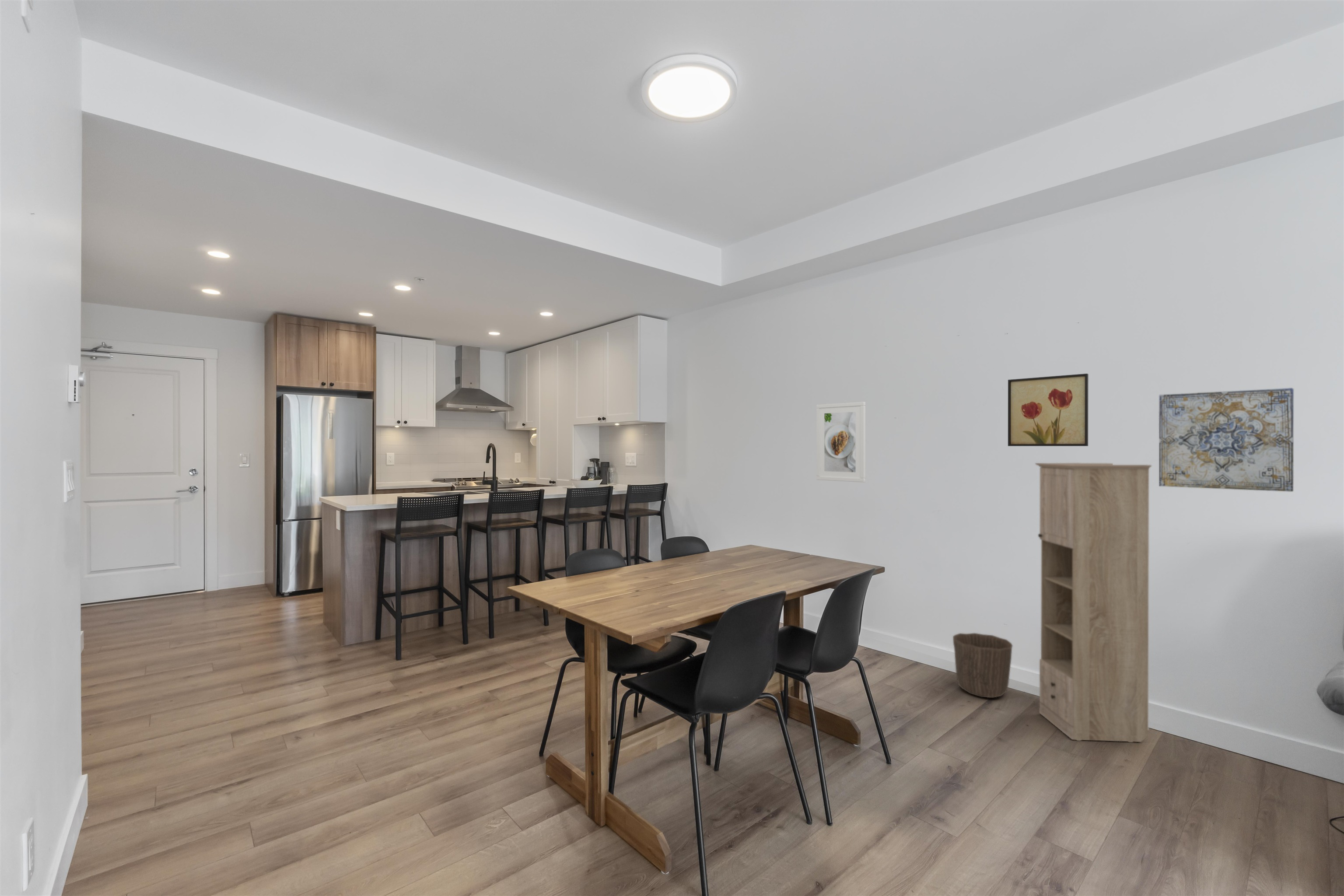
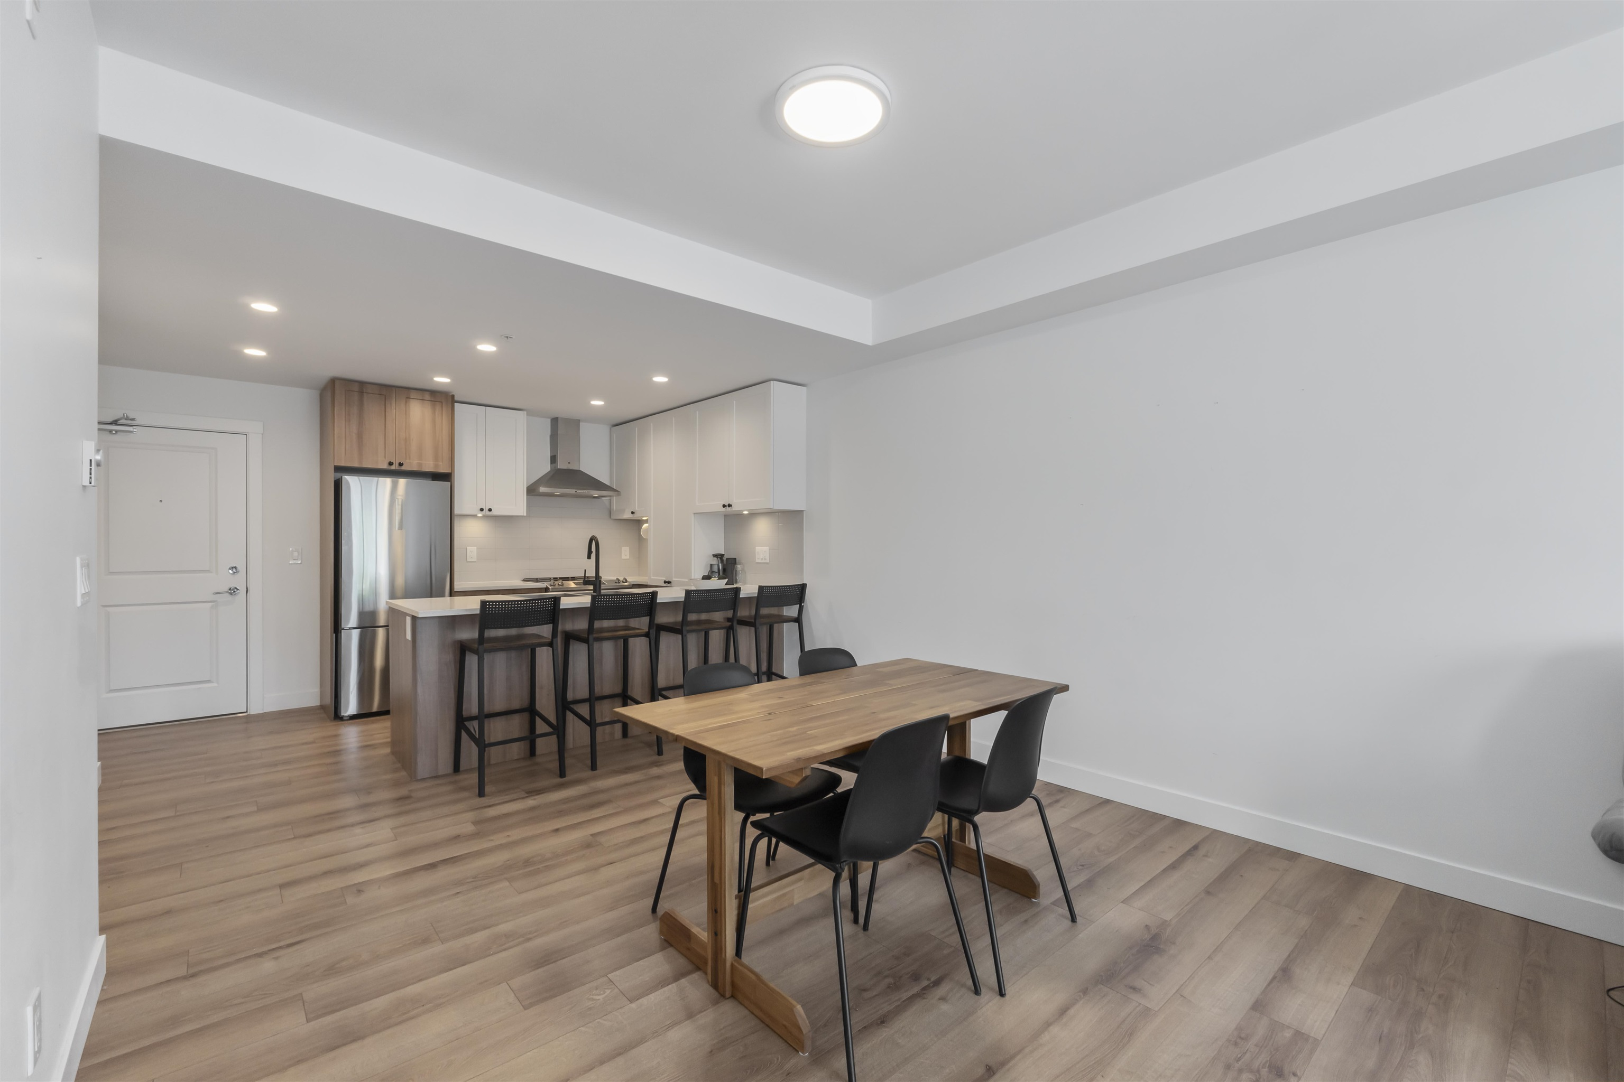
- storage cabinet [1035,462,1152,742]
- waste basket [952,633,1013,699]
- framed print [816,401,866,483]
- wall art [1159,387,1294,492]
- wall art [1008,373,1089,447]
